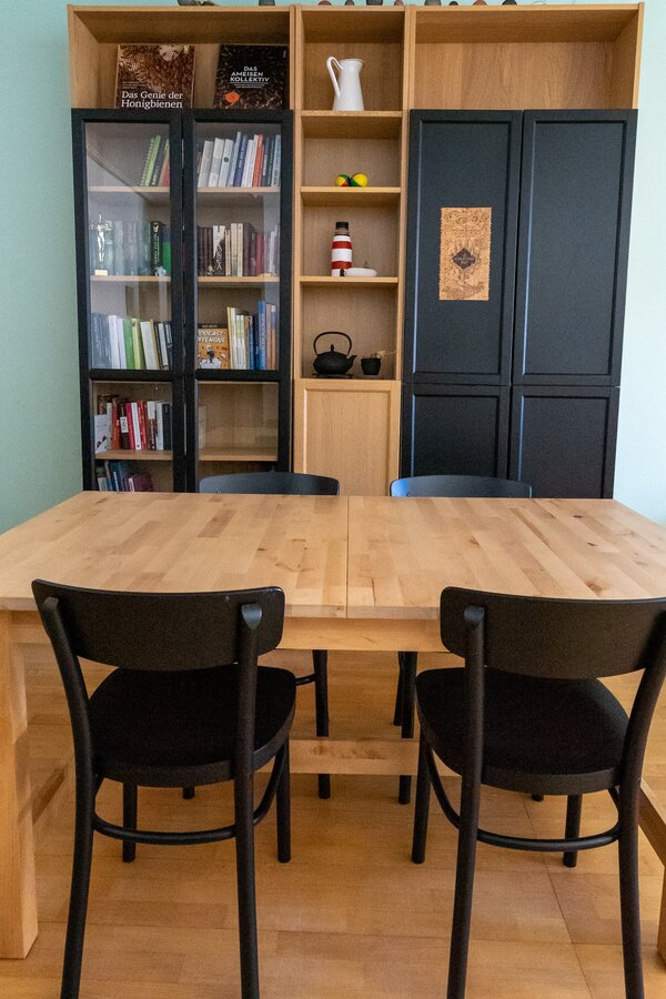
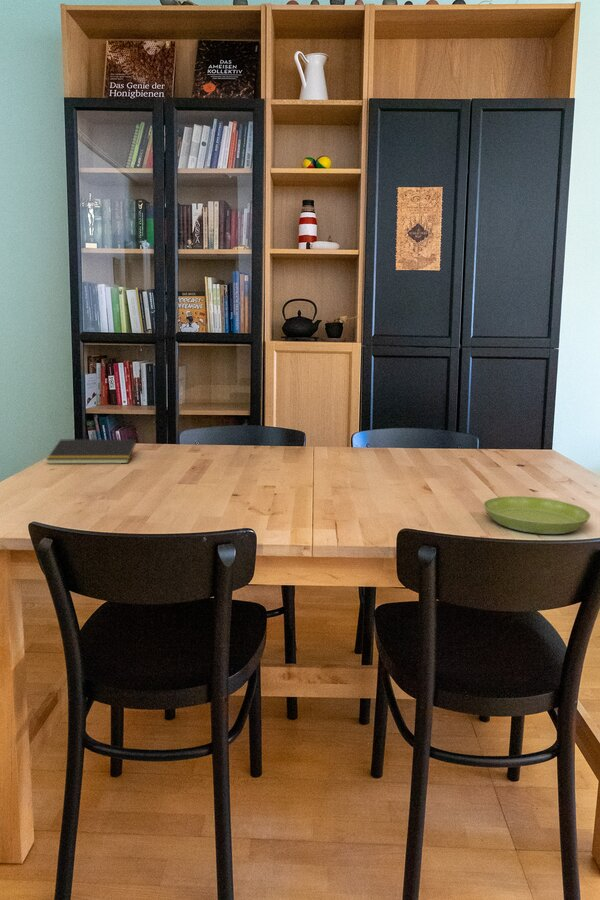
+ notepad [45,438,137,465]
+ saucer [483,495,591,535]
